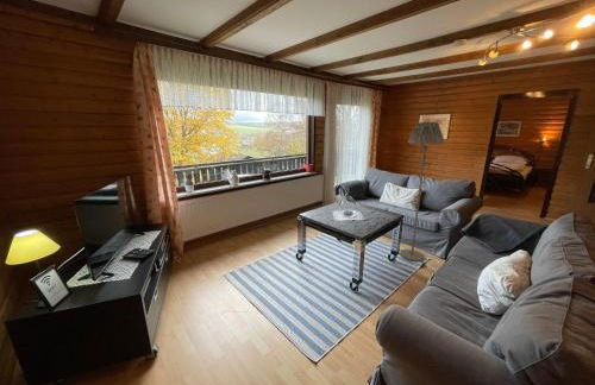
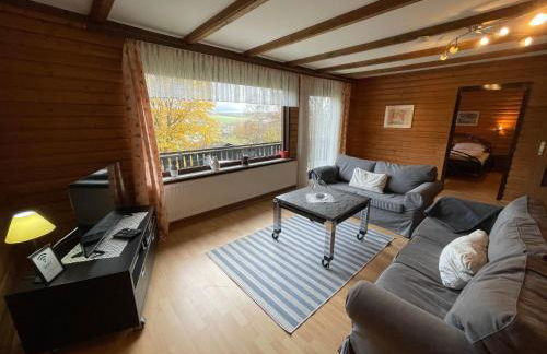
- floor lamp [399,121,445,263]
